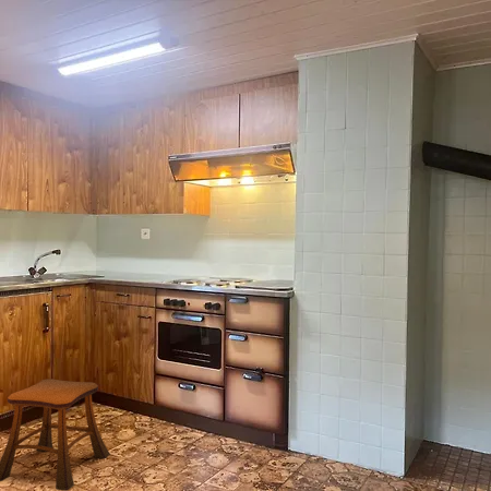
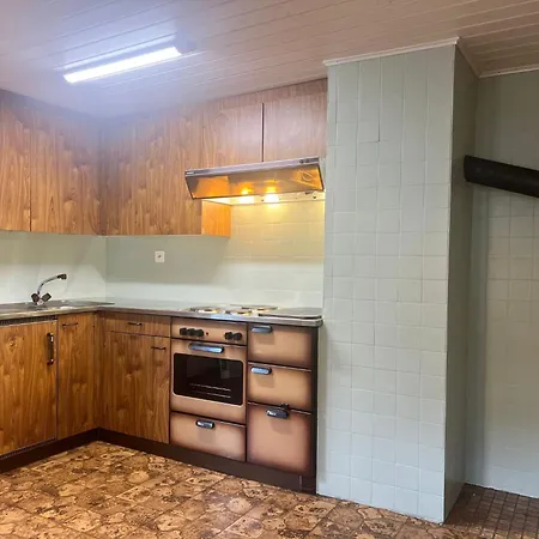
- stool [0,378,111,491]
